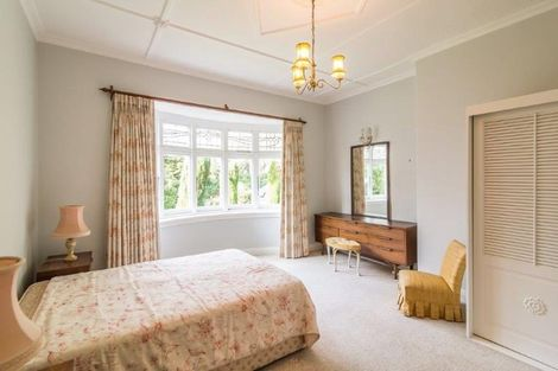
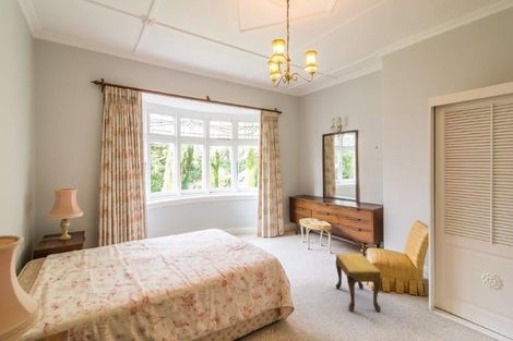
+ footstool [335,253,382,313]
